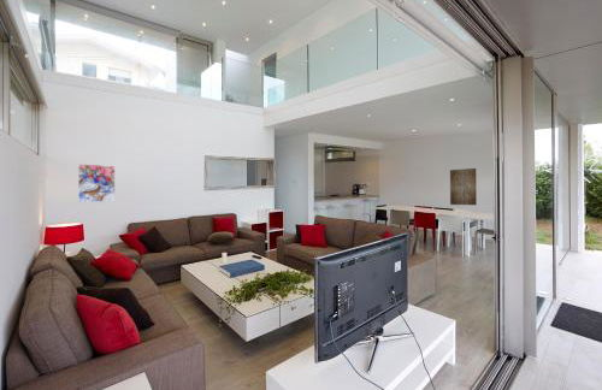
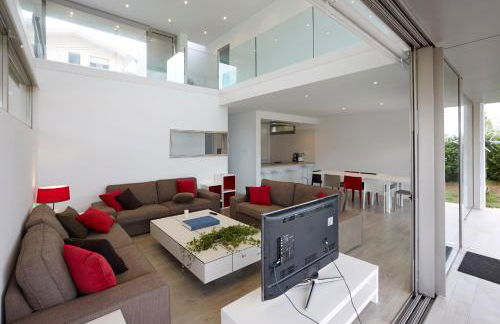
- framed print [77,162,116,203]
- wall art [449,167,478,206]
